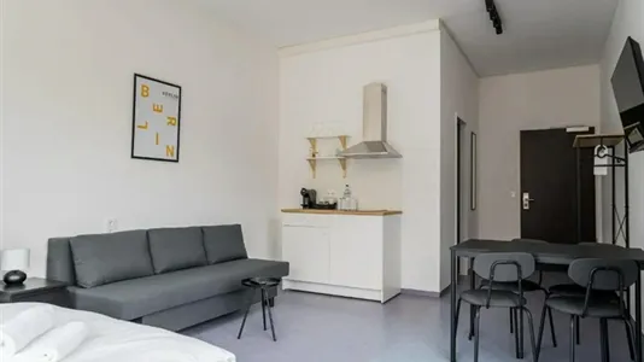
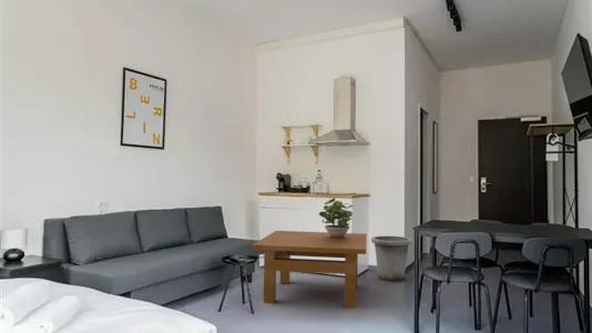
+ potted plant [318,198,354,238]
+ table [251,230,368,310]
+ trash can [370,235,412,282]
